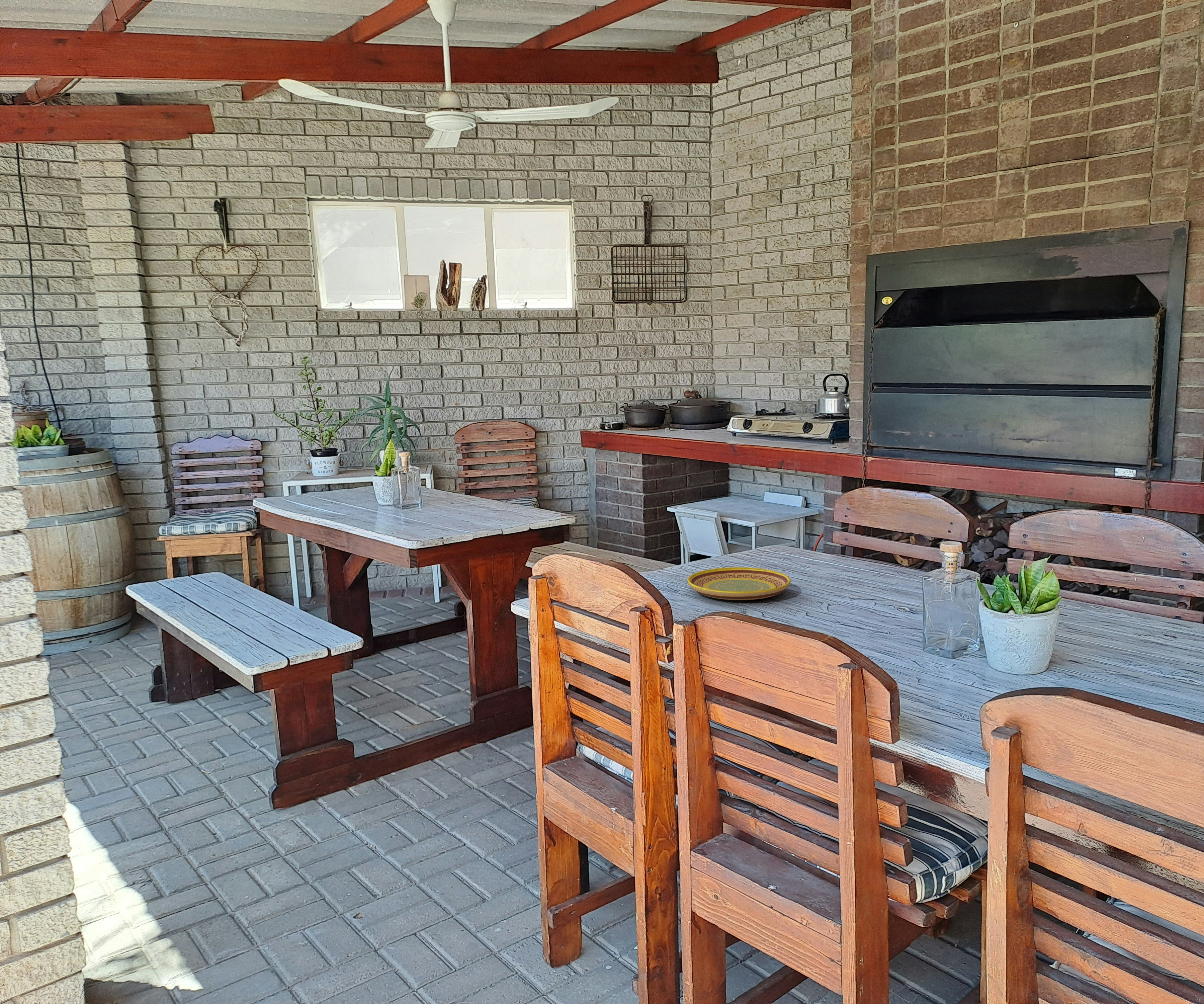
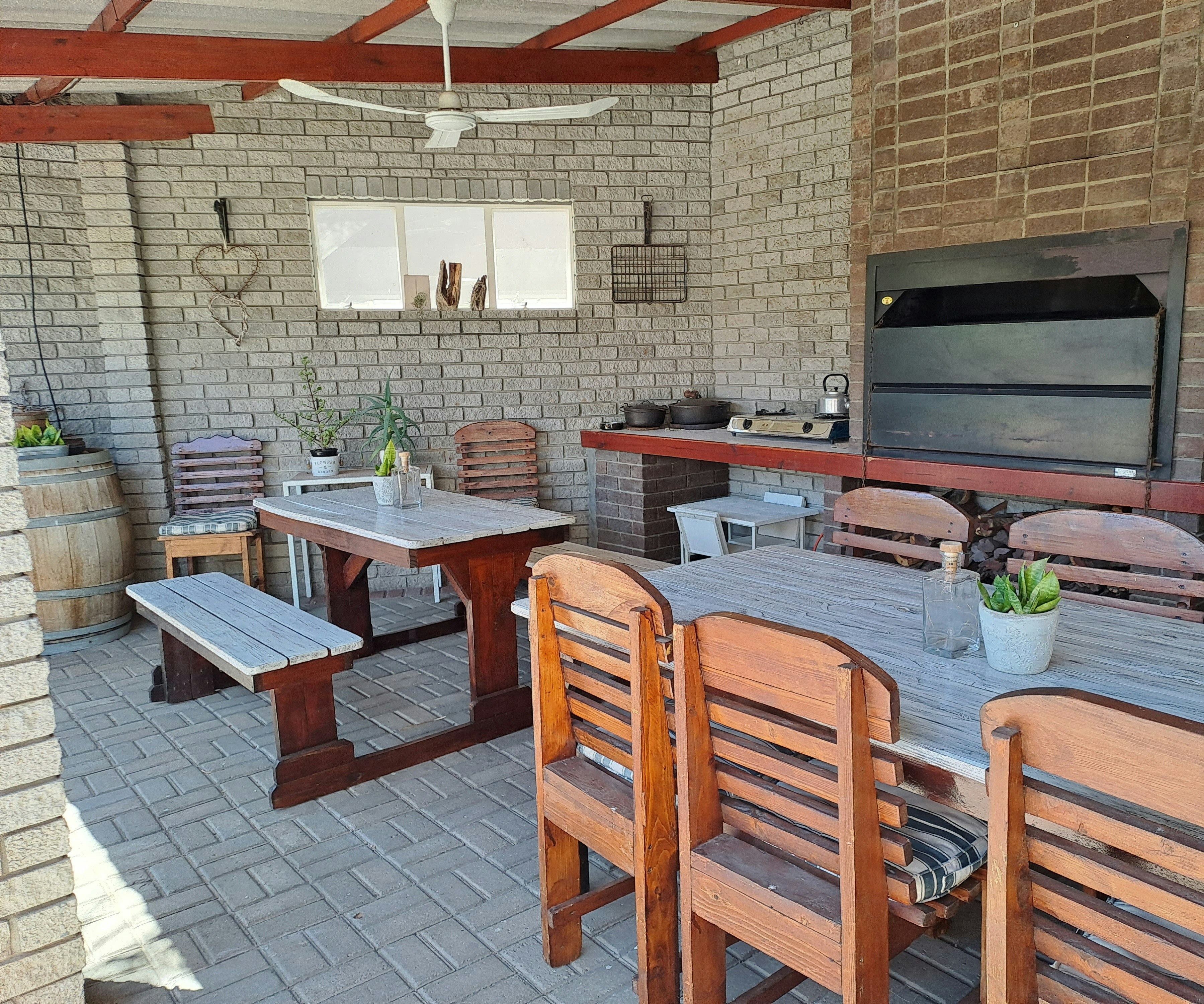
- plate [687,567,791,601]
